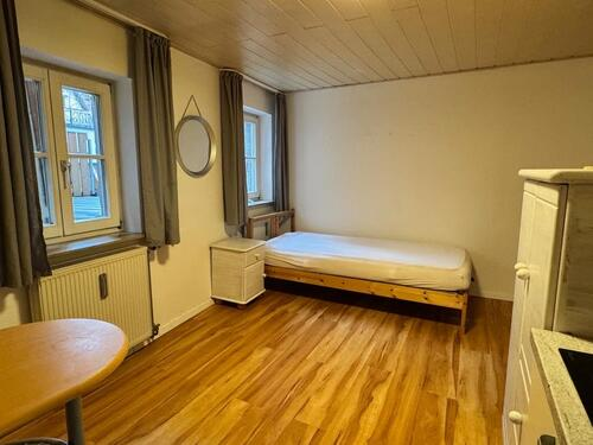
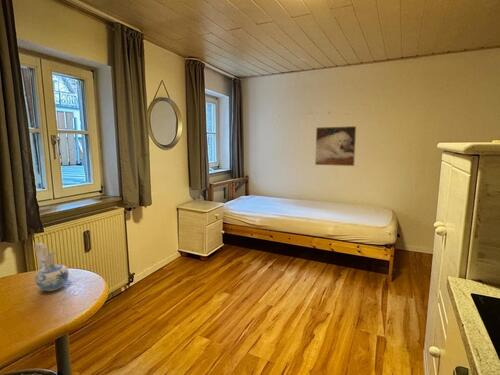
+ ceramic pitcher [34,242,70,292]
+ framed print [314,125,357,167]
